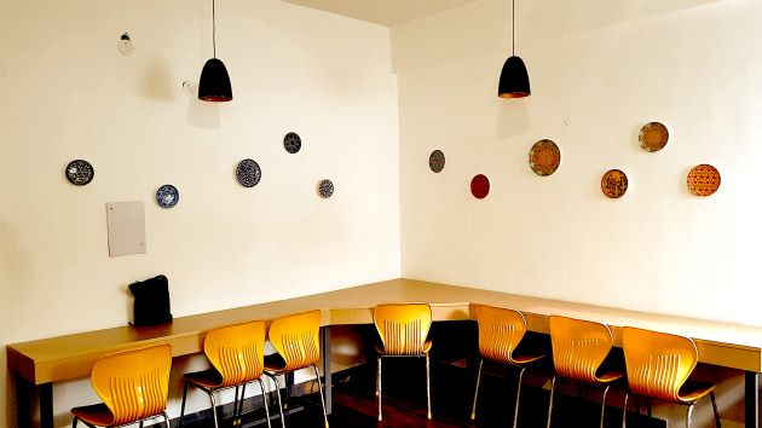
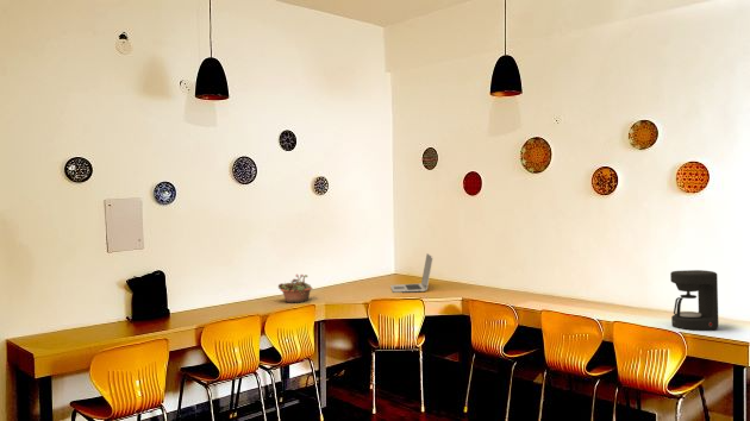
+ coffee maker [669,269,719,332]
+ laptop [389,252,435,294]
+ succulent planter [277,274,313,303]
